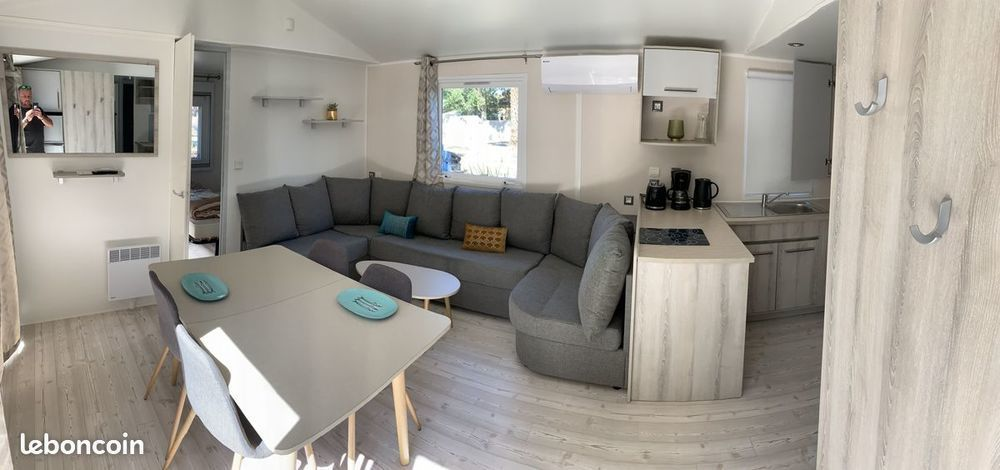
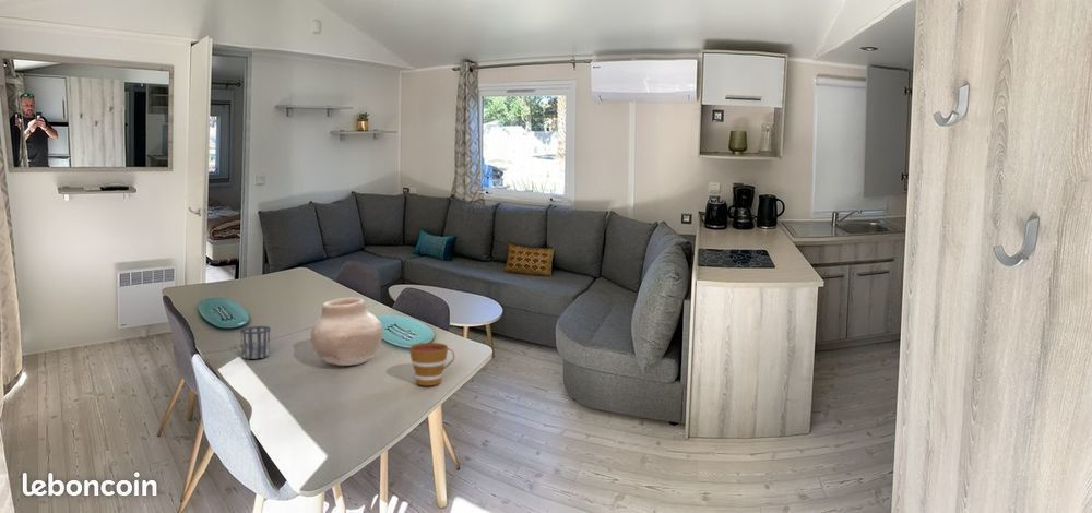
+ vase [310,296,384,367]
+ cup [408,342,455,386]
+ cup [239,325,272,360]
